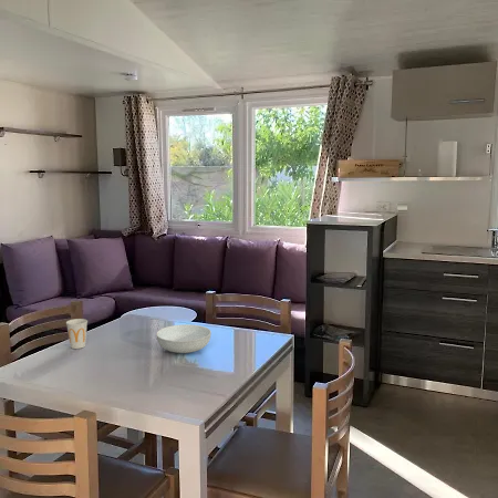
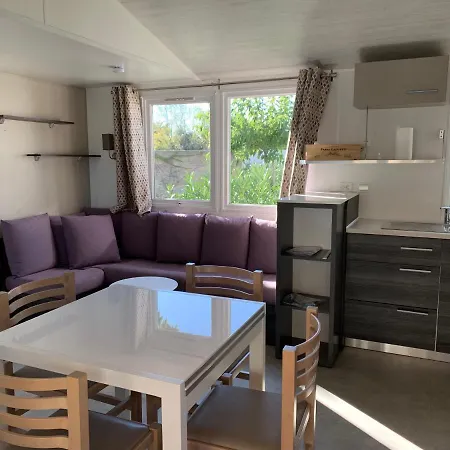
- serving bowl [155,323,212,354]
- cup [65,318,89,350]
